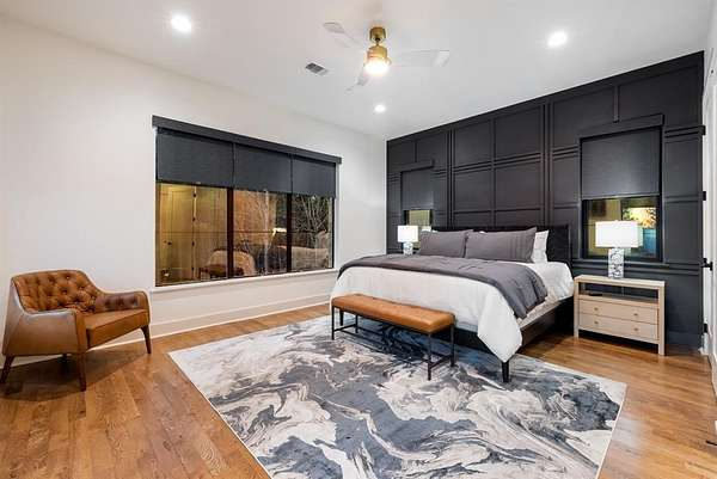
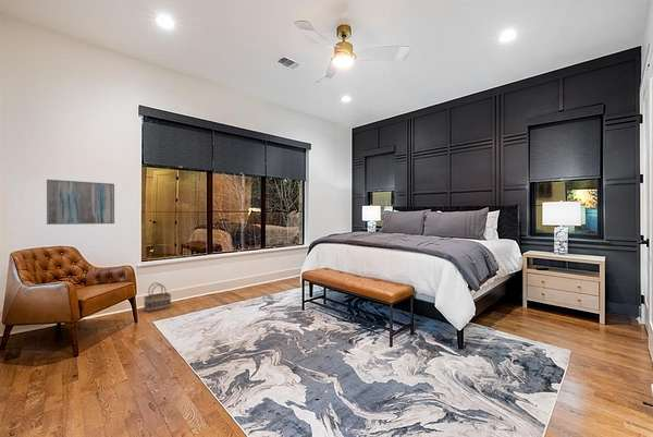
+ basket [143,282,172,313]
+ wall art [46,179,115,226]
